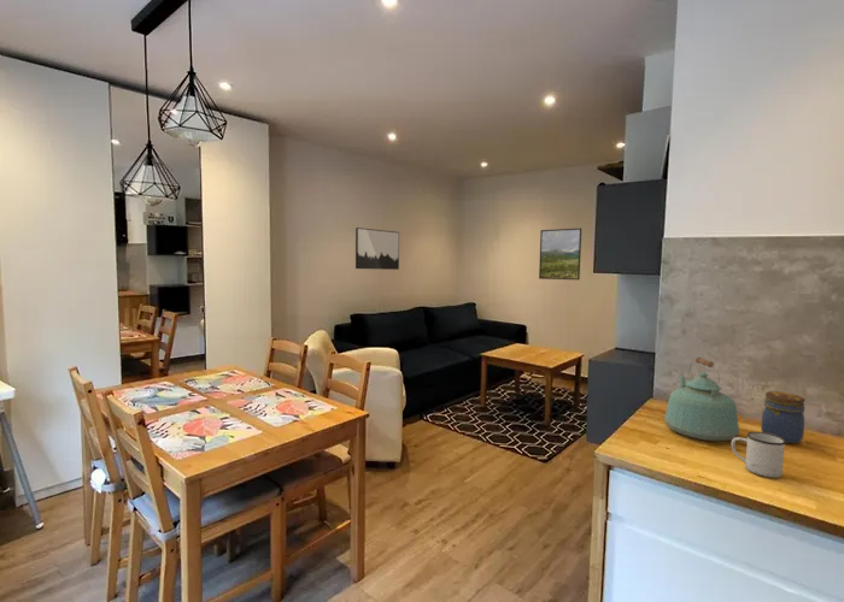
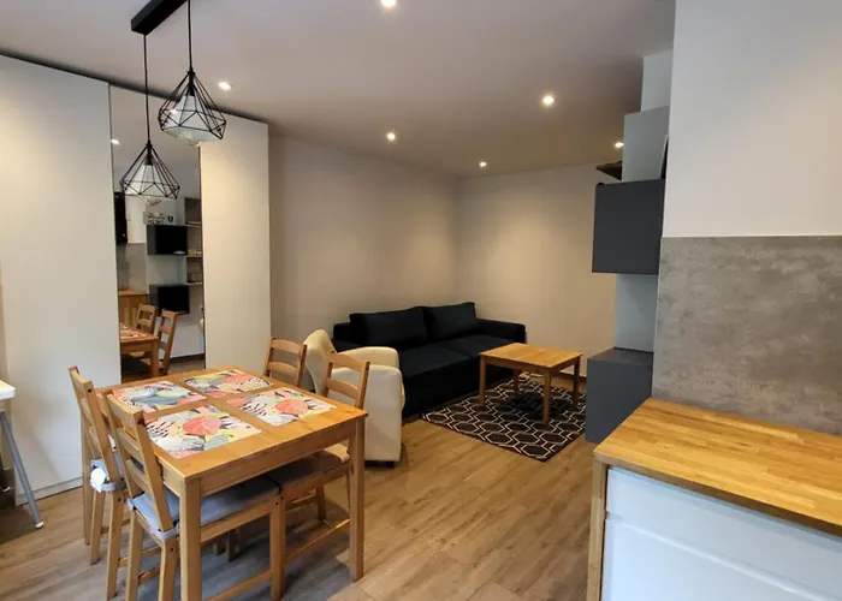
- mug [731,431,786,479]
- jar [760,390,807,444]
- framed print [538,228,582,281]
- wall art [354,226,400,271]
- kettle [663,356,740,442]
